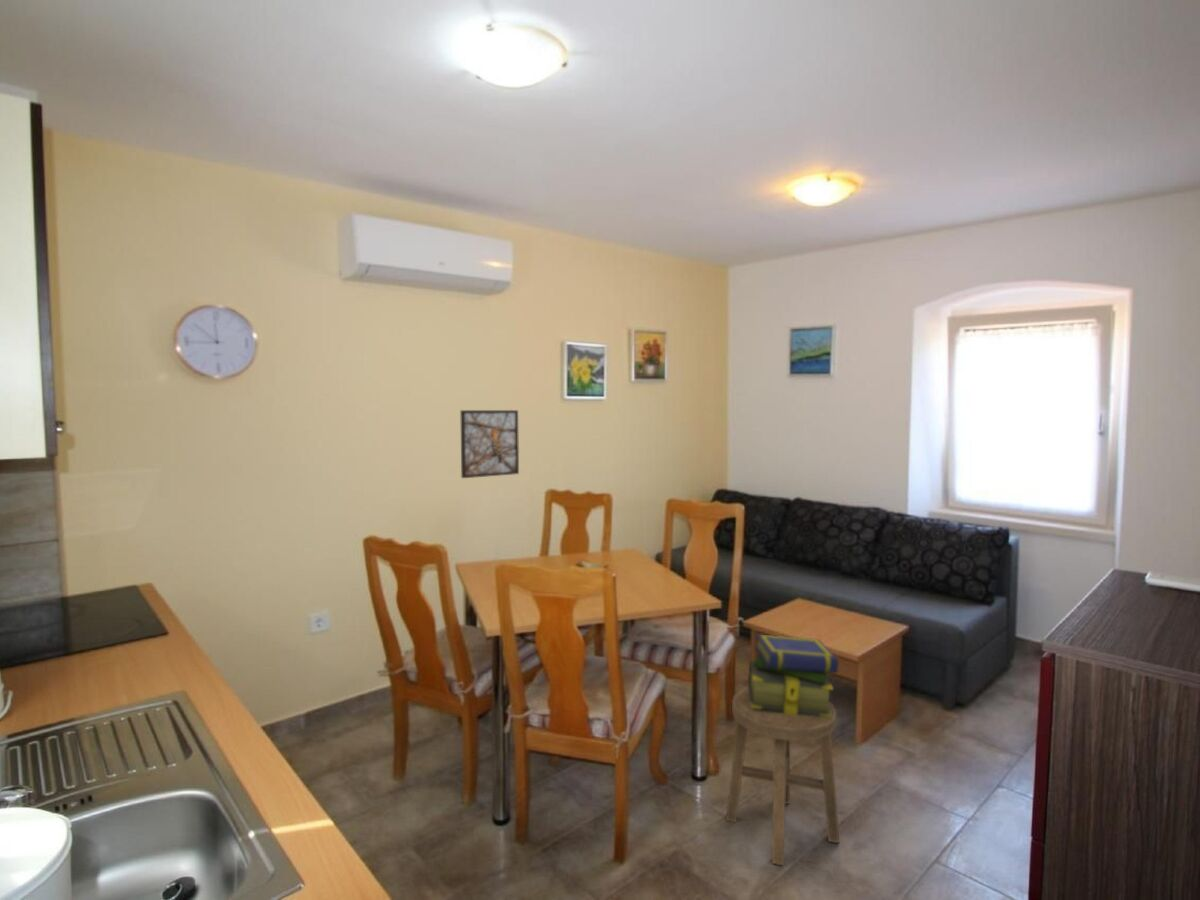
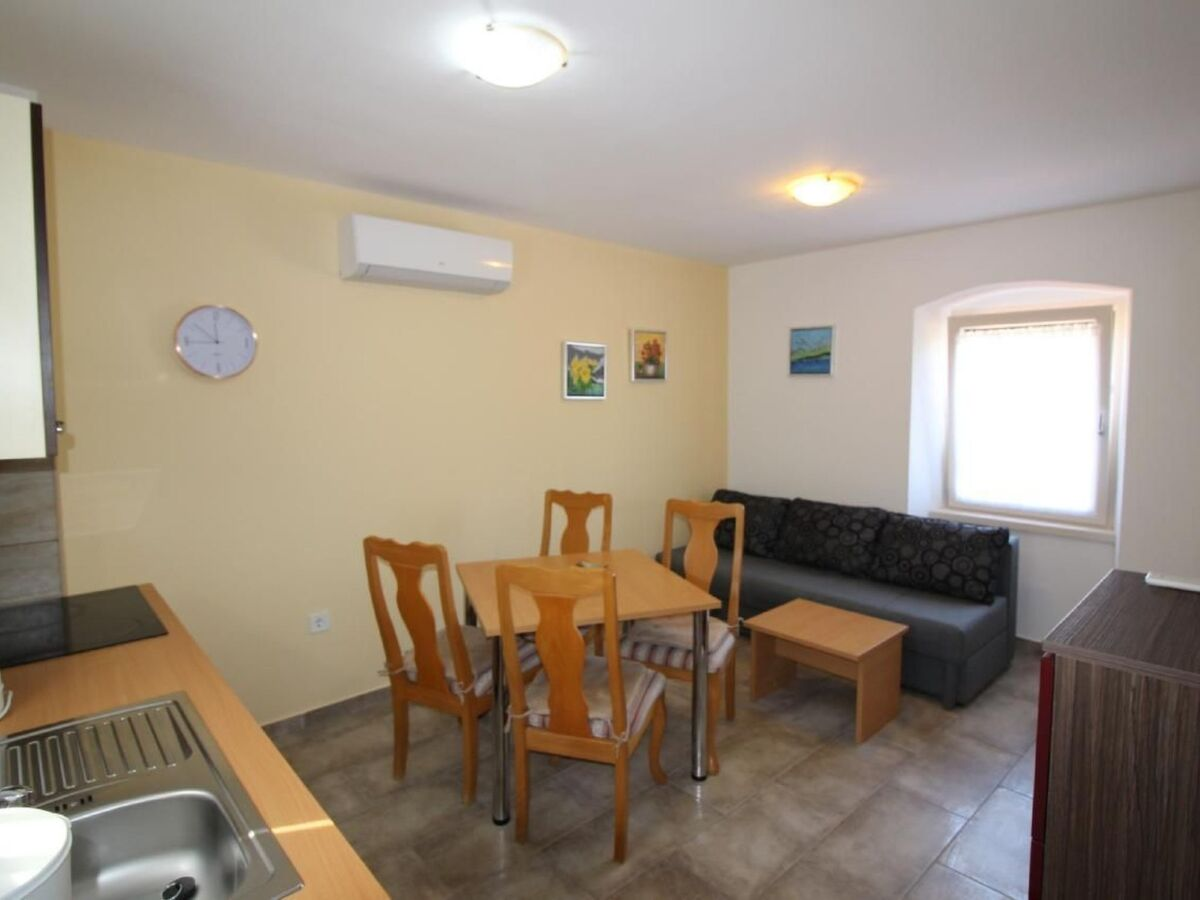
- stack of books [747,633,840,717]
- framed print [459,409,520,479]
- stool [725,686,840,866]
